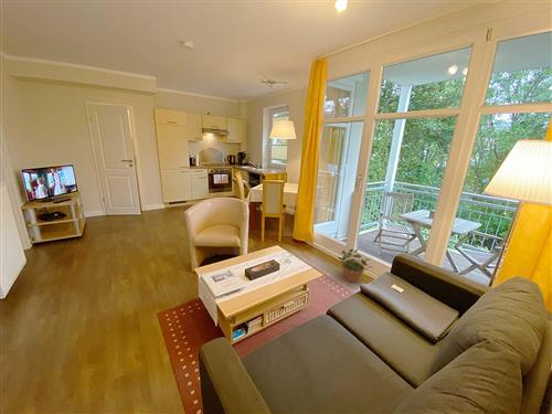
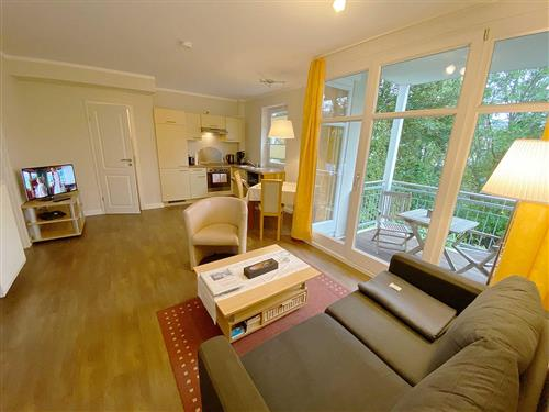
- potted plant [338,248,372,284]
